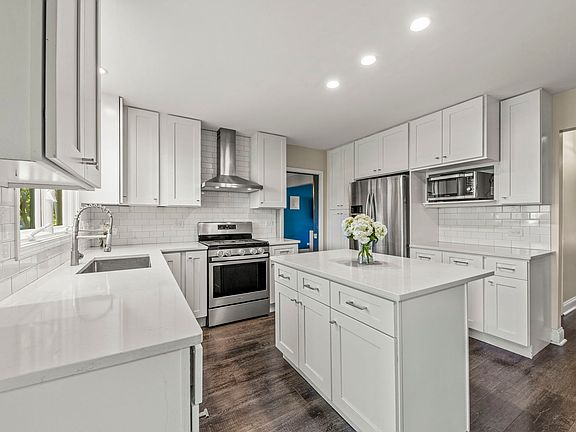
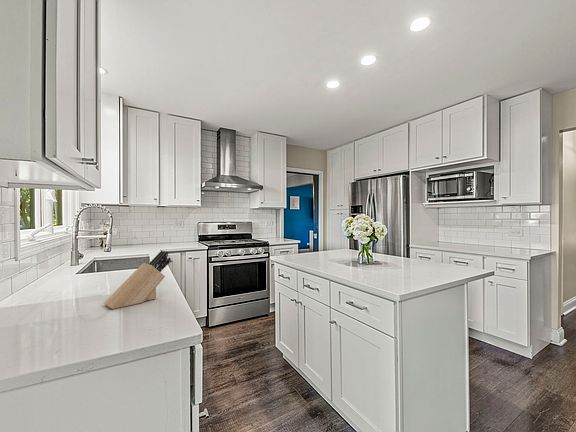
+ knife block [103,250,172,310]
